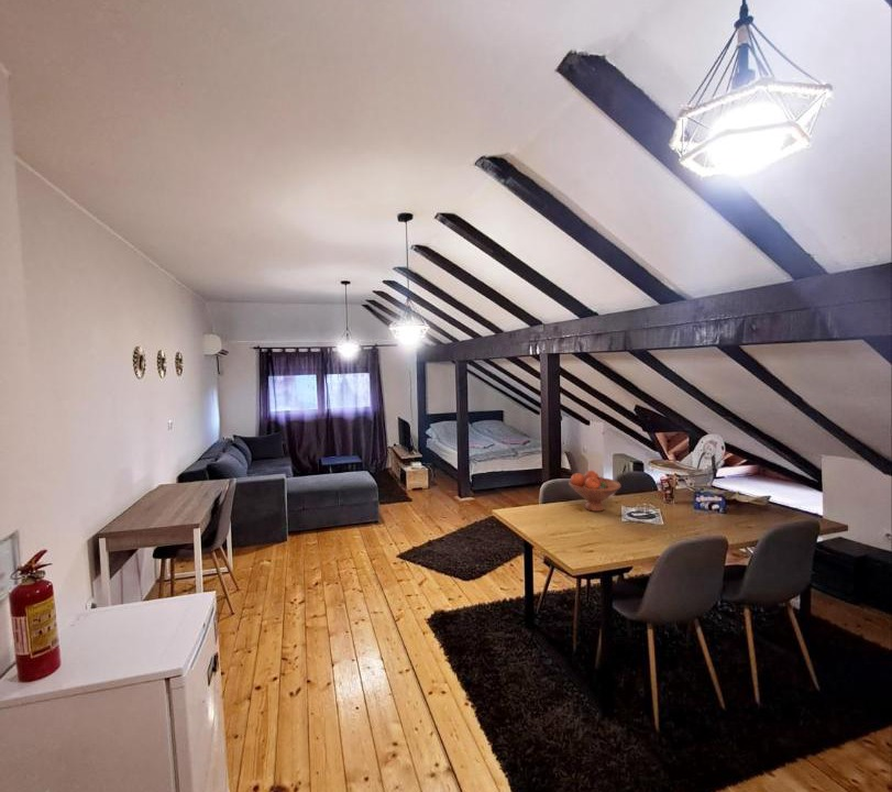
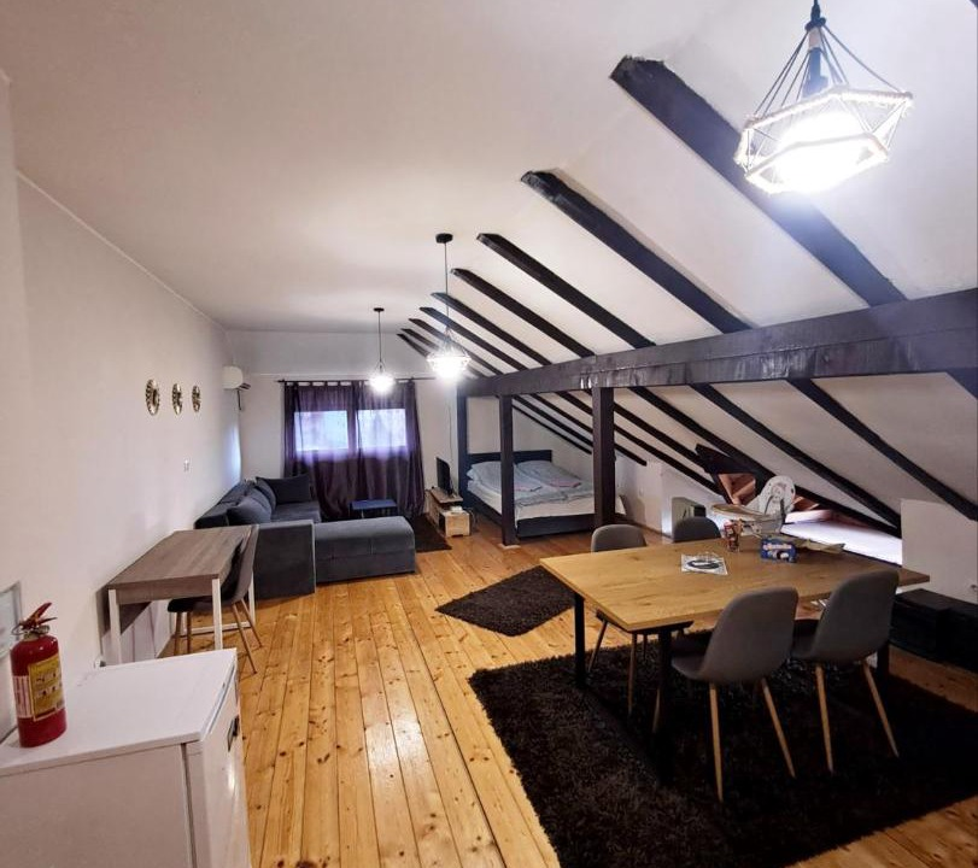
- fruit bowl [568,470,623,513]
